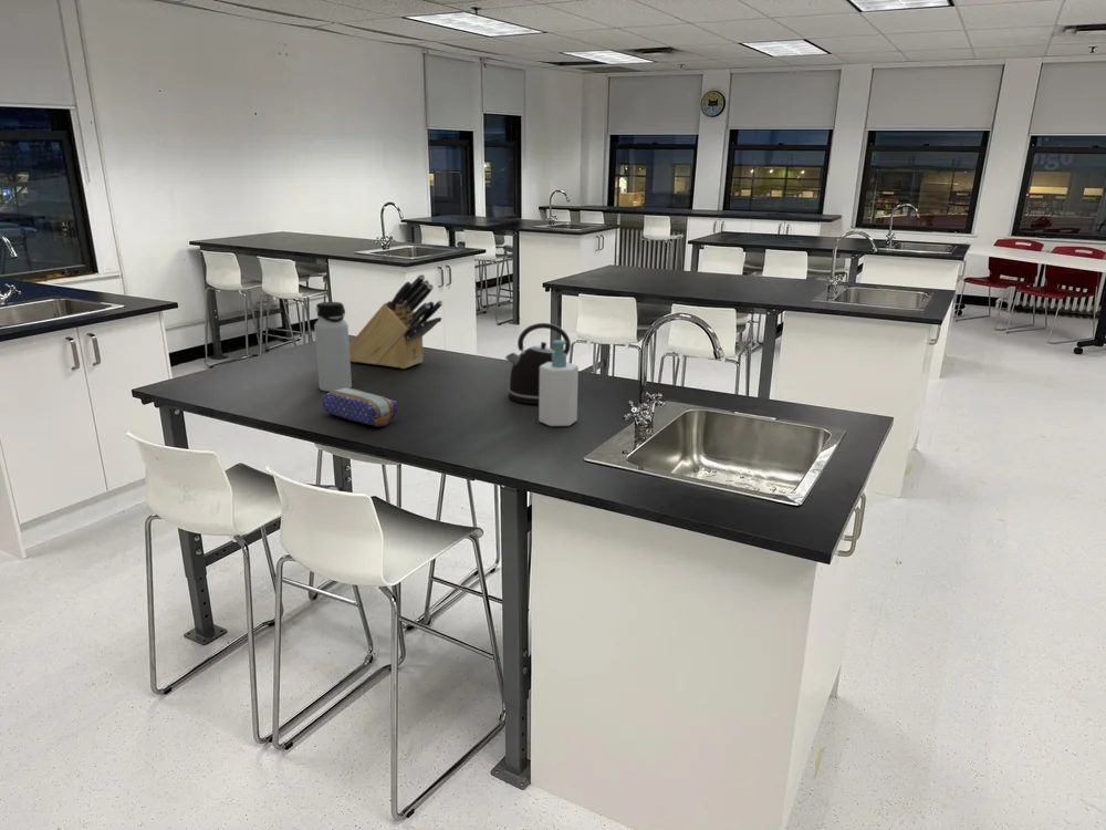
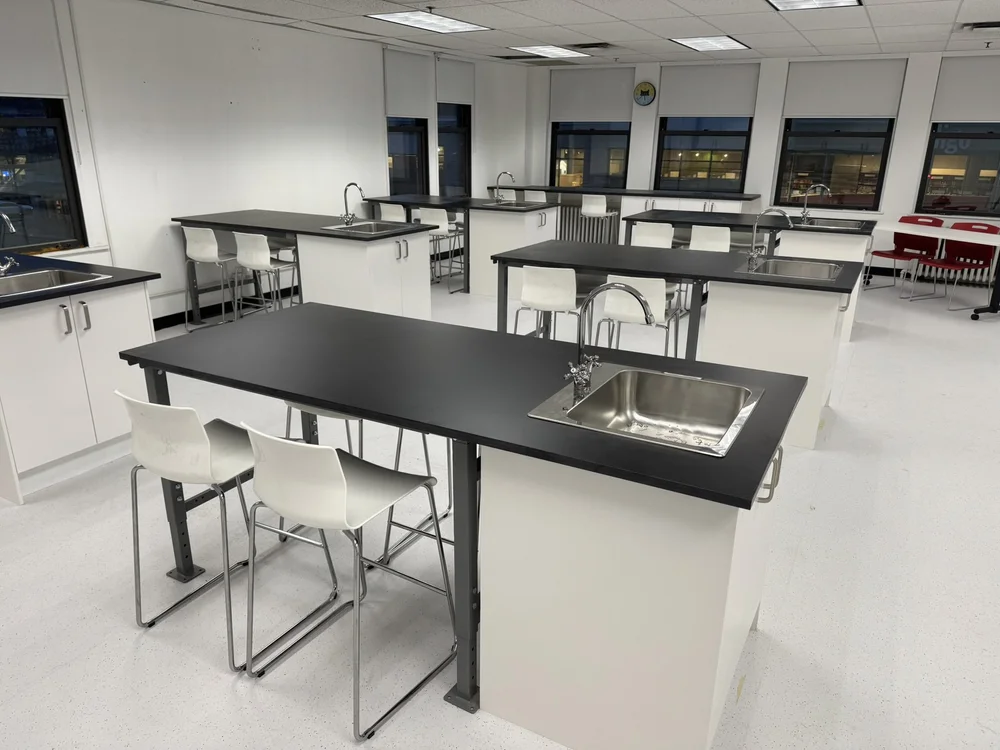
- kettle [504,322,572,405]
- pencil case [321,387,398,427]
- water bottle [313,301,353,393]
- soap bottle [538,339,580,427]
- knife block [349,273,444,370]
